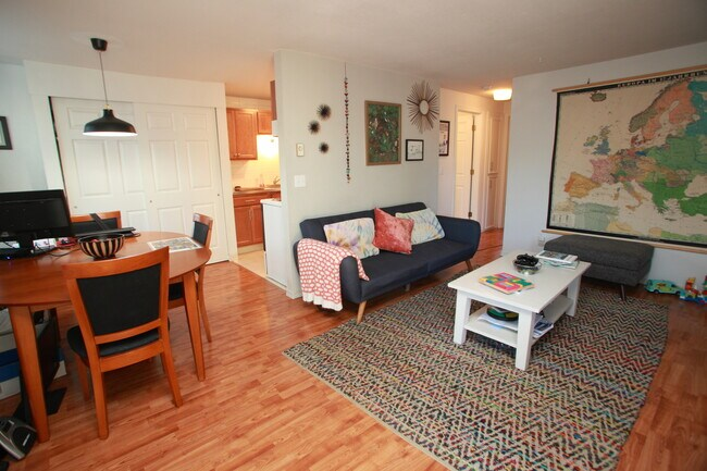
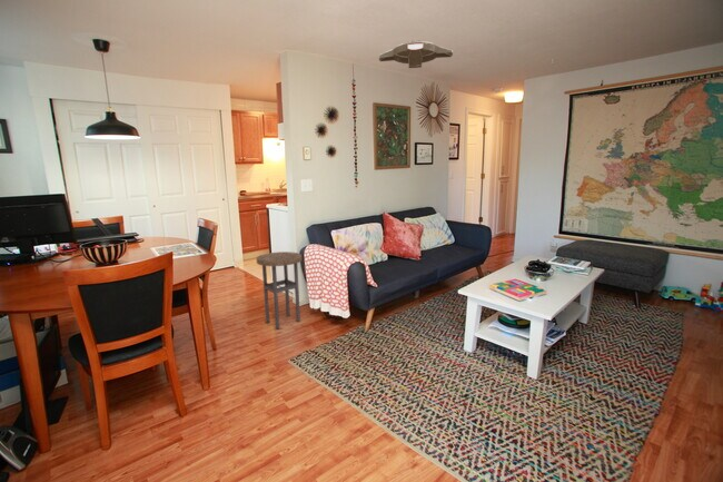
+ side table [256,250,303,329]
+ ceiling light [378,39,454,69]
